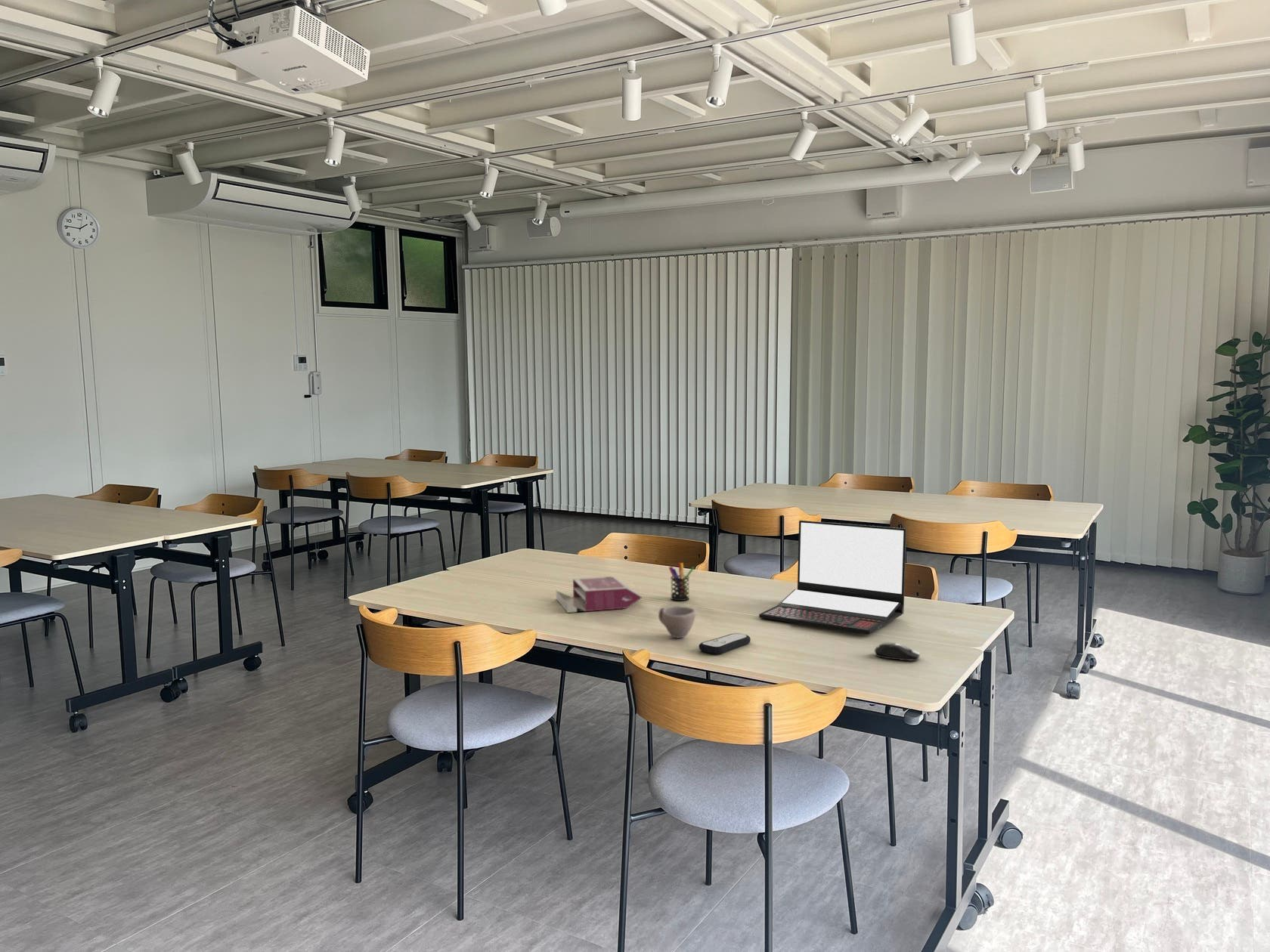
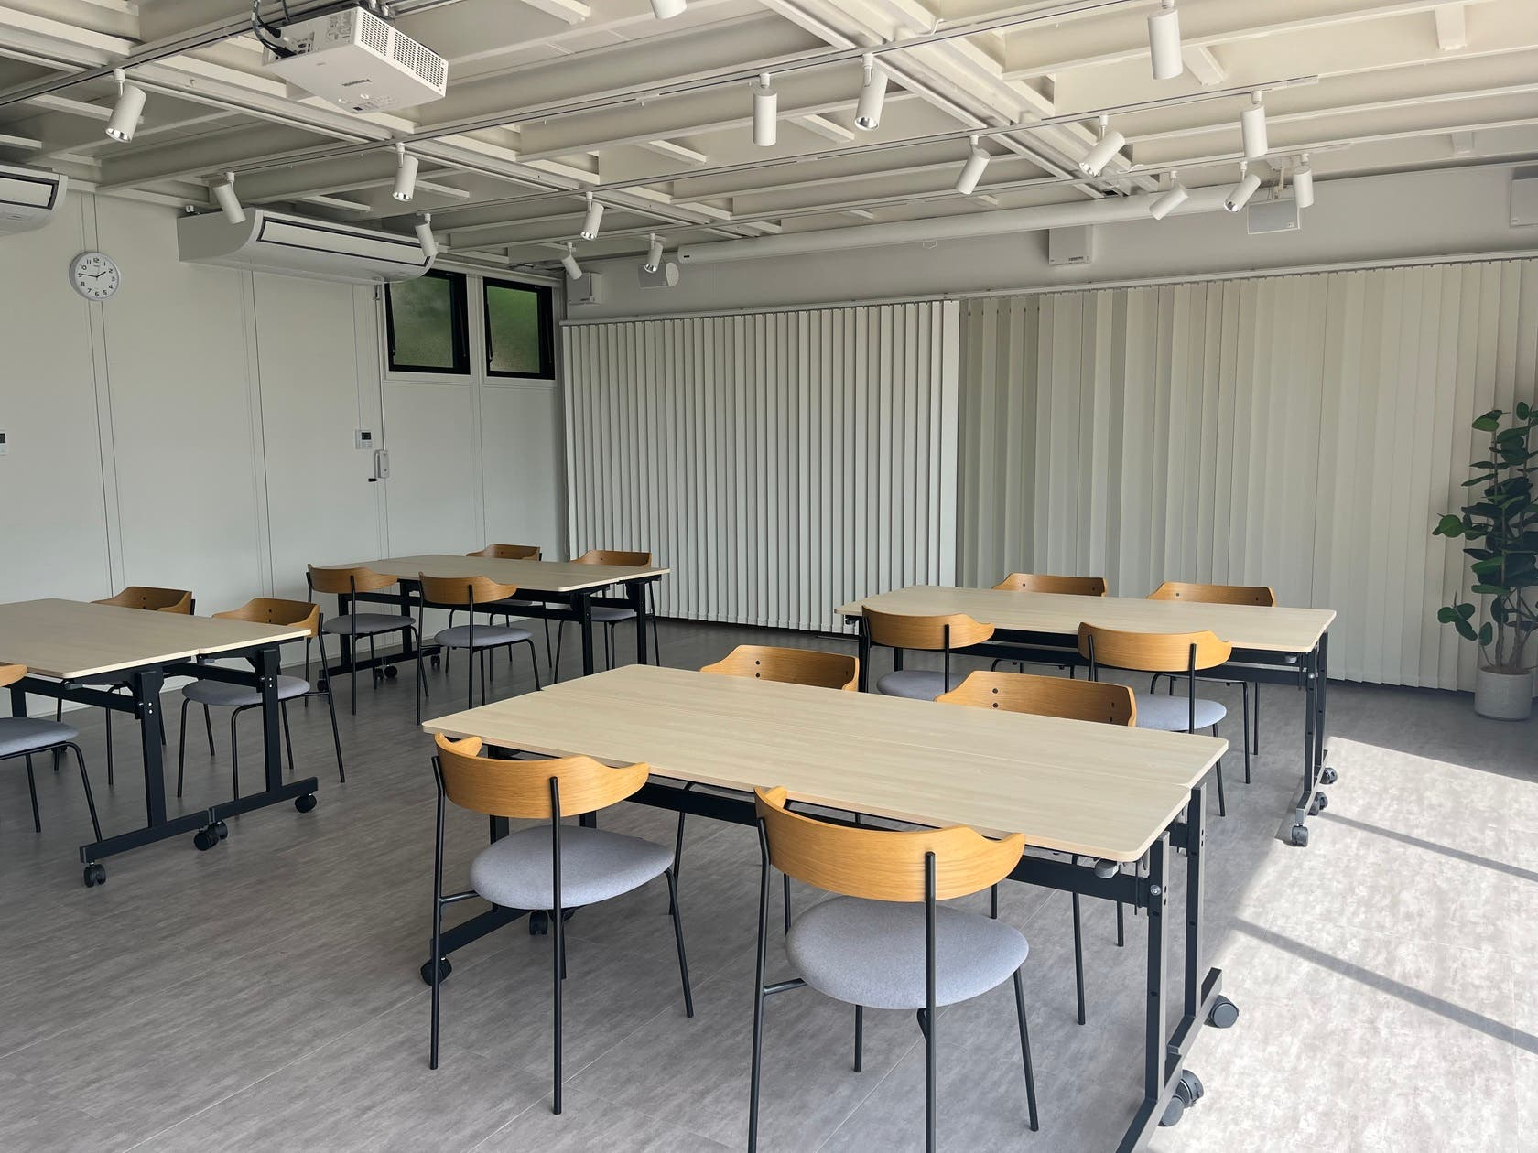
- laptop [758,520,907,635]
- remote control [698,632,751,655]
- cup [658,605,697,639]
- book [556,576,643,614]
- computer mouse [874,641,921,661]
- pen holder [668,562,695,601]
